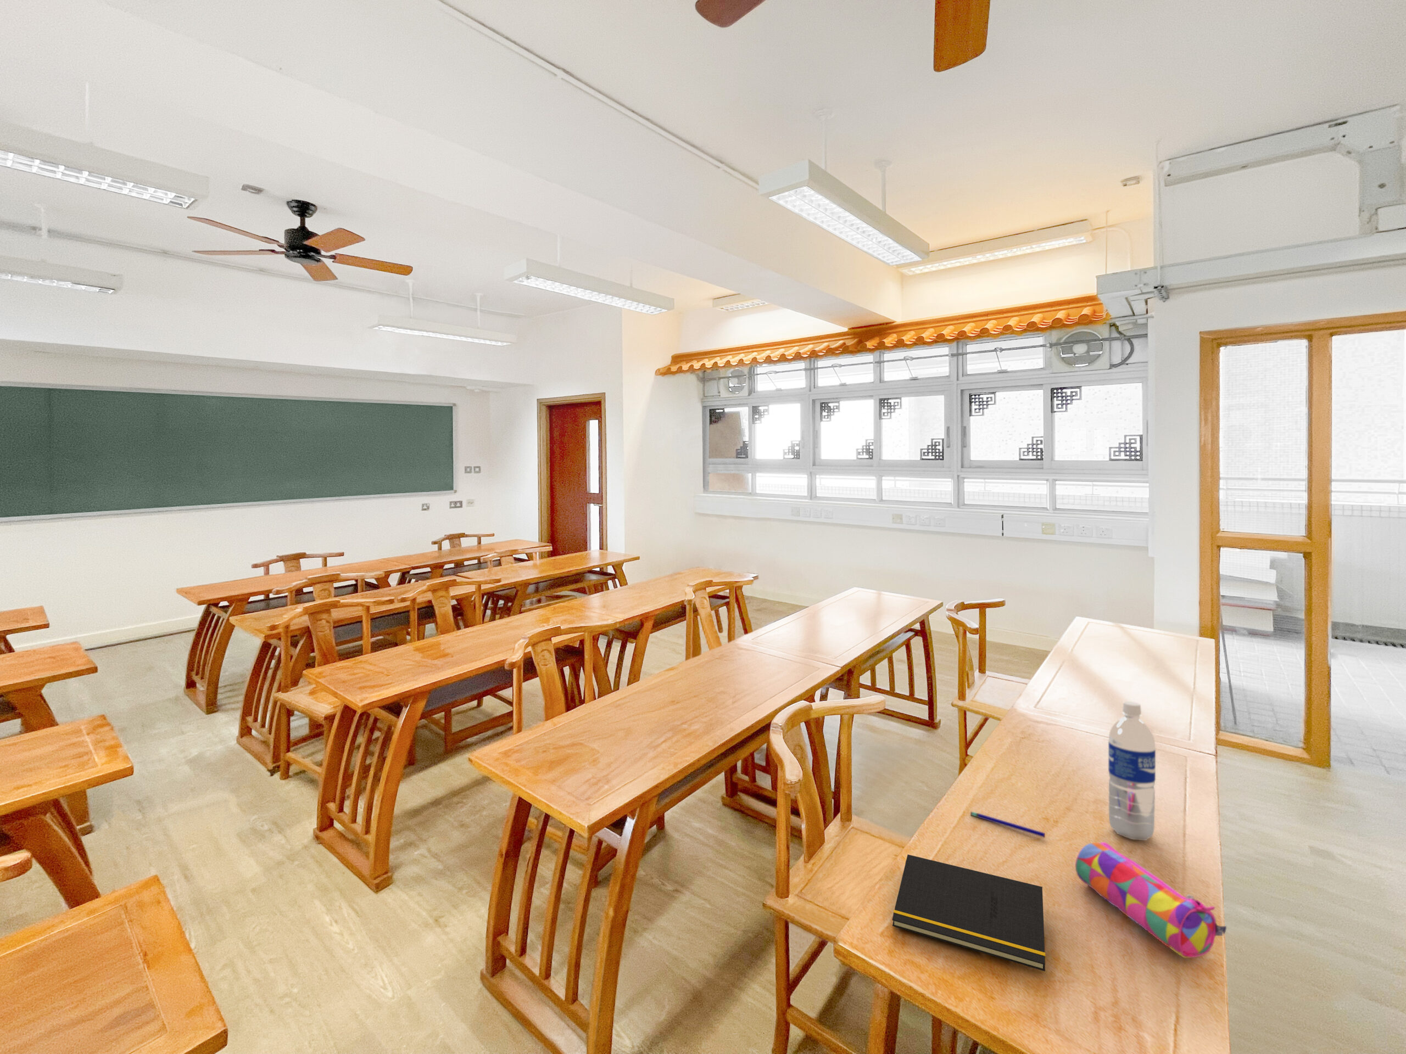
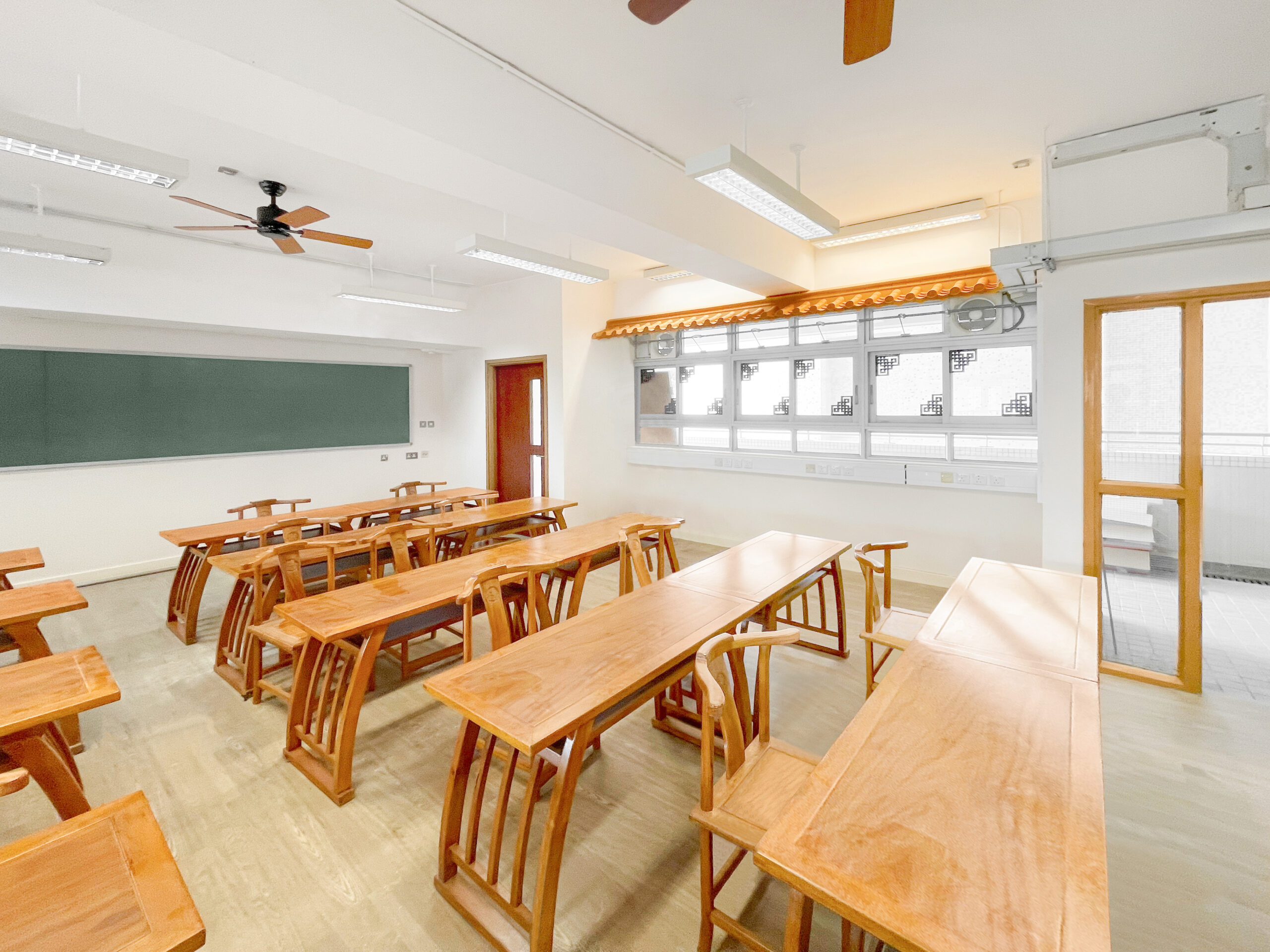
- pen [970,812,1046,838]
- notepad [891,855,1046,972]
- water bottle [1108,701,1156,841]
- pencil case [1075,841,1227,959]
